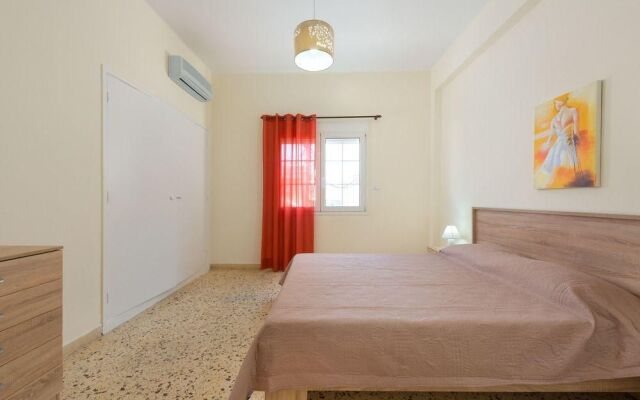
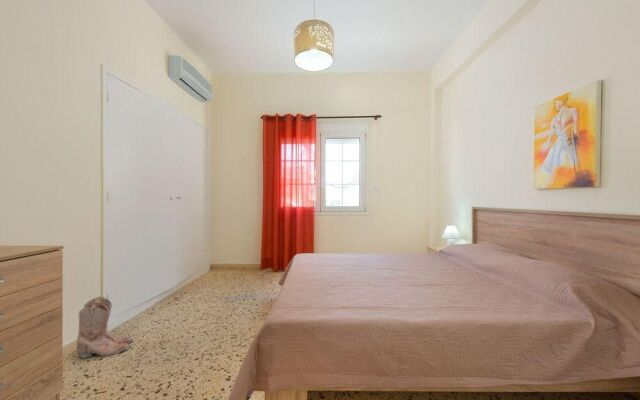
+ boots [76,295,134,359]
